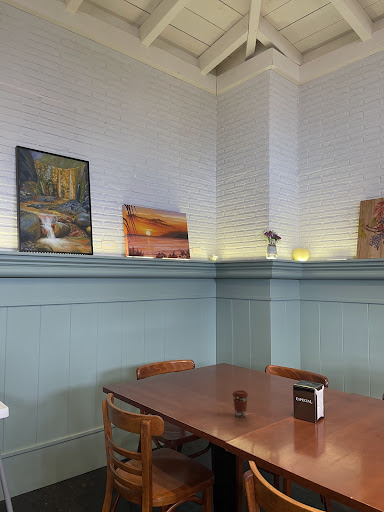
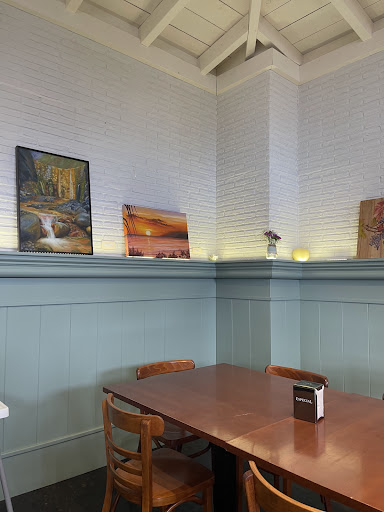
- coffee cup [231,389,249,418]
